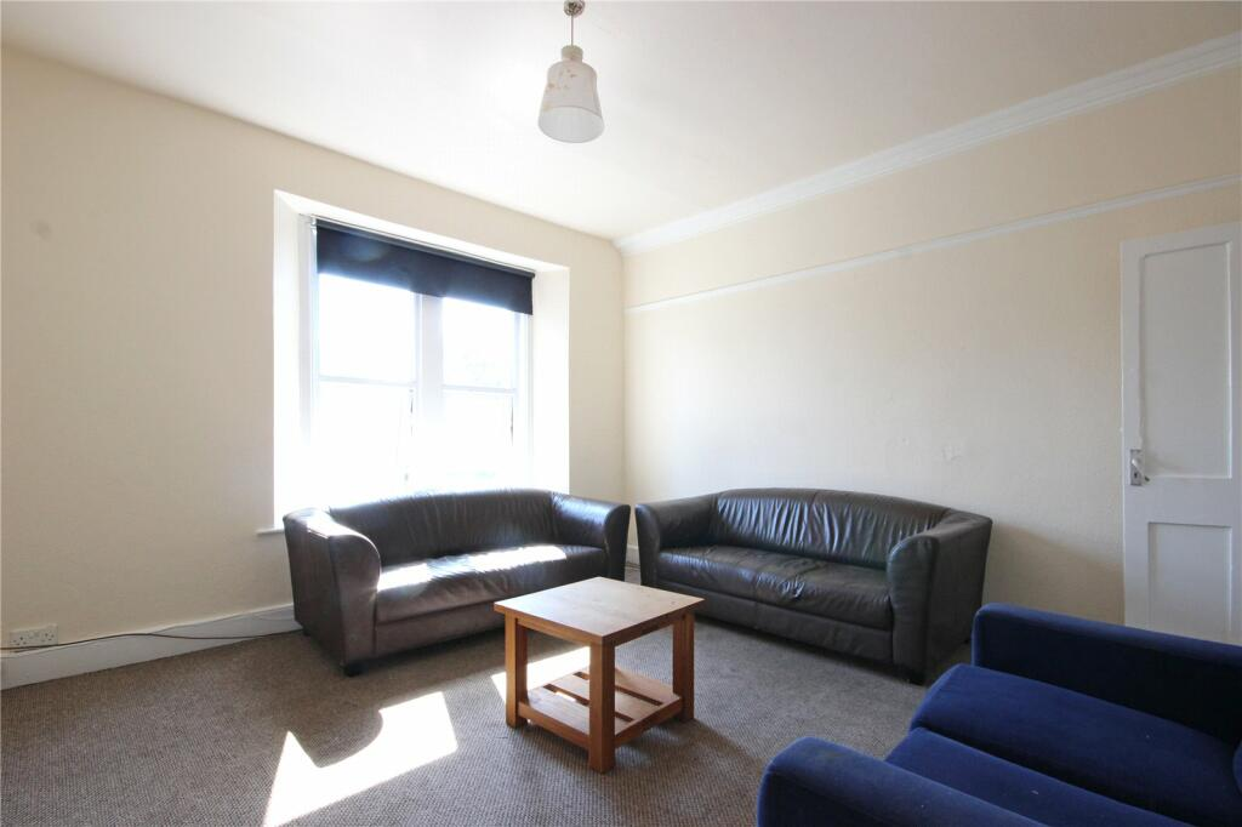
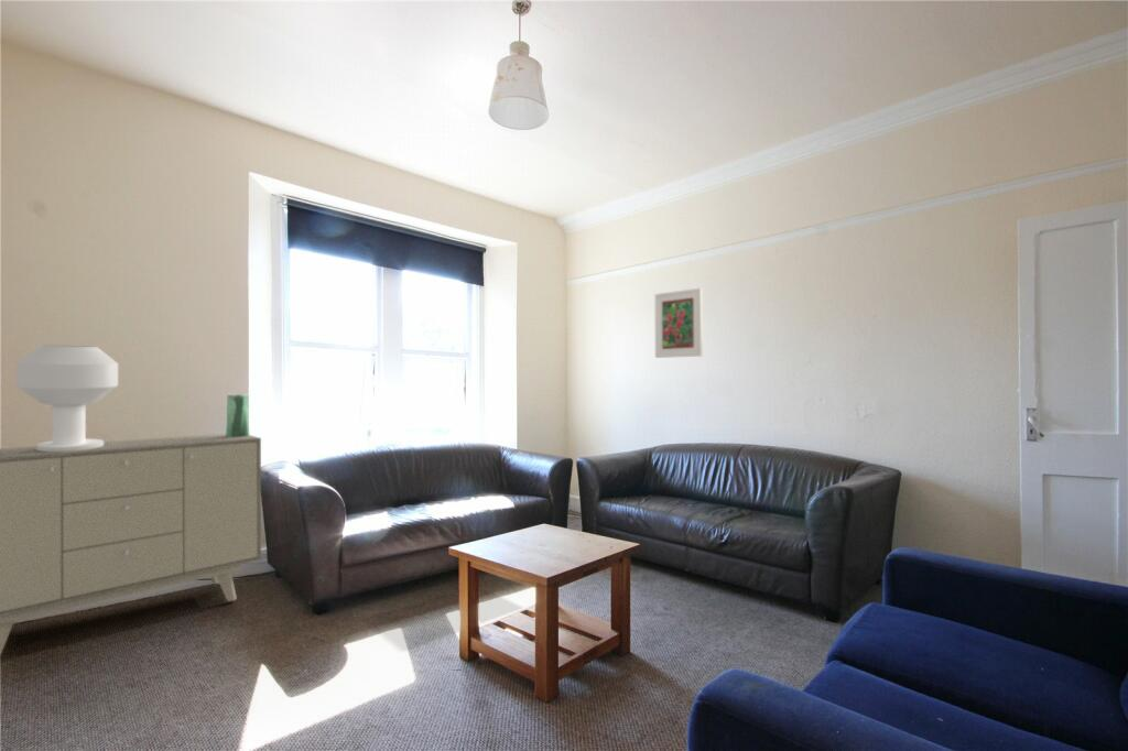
+ table lamp [15,345,119,451]
+ sideboard [0,433,262,656]
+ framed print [654,286,704,359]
+ vase [225,393,250,437]
